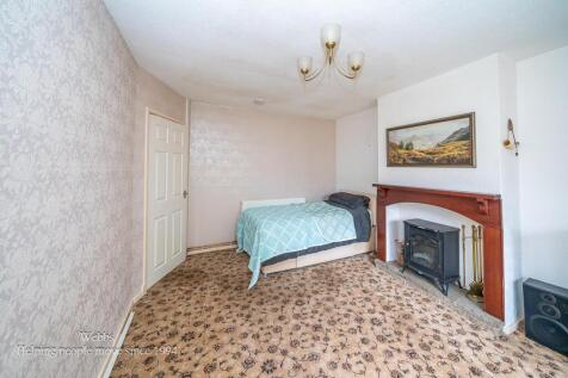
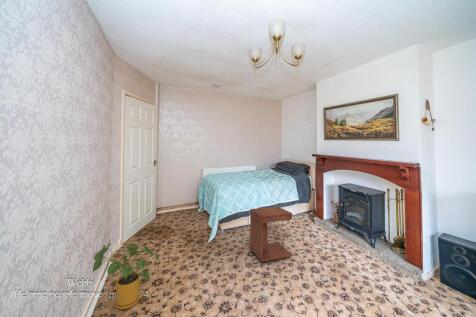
+ side table [249,206,293,263]
+ house plant [92,242,161,310]
